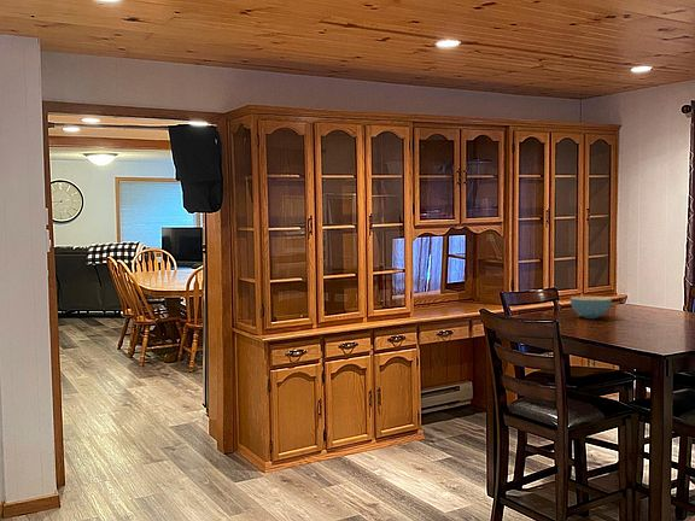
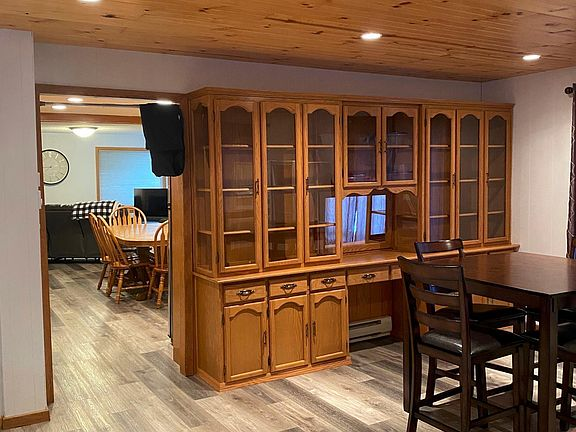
- cereal bowl [570,295,613,320]
